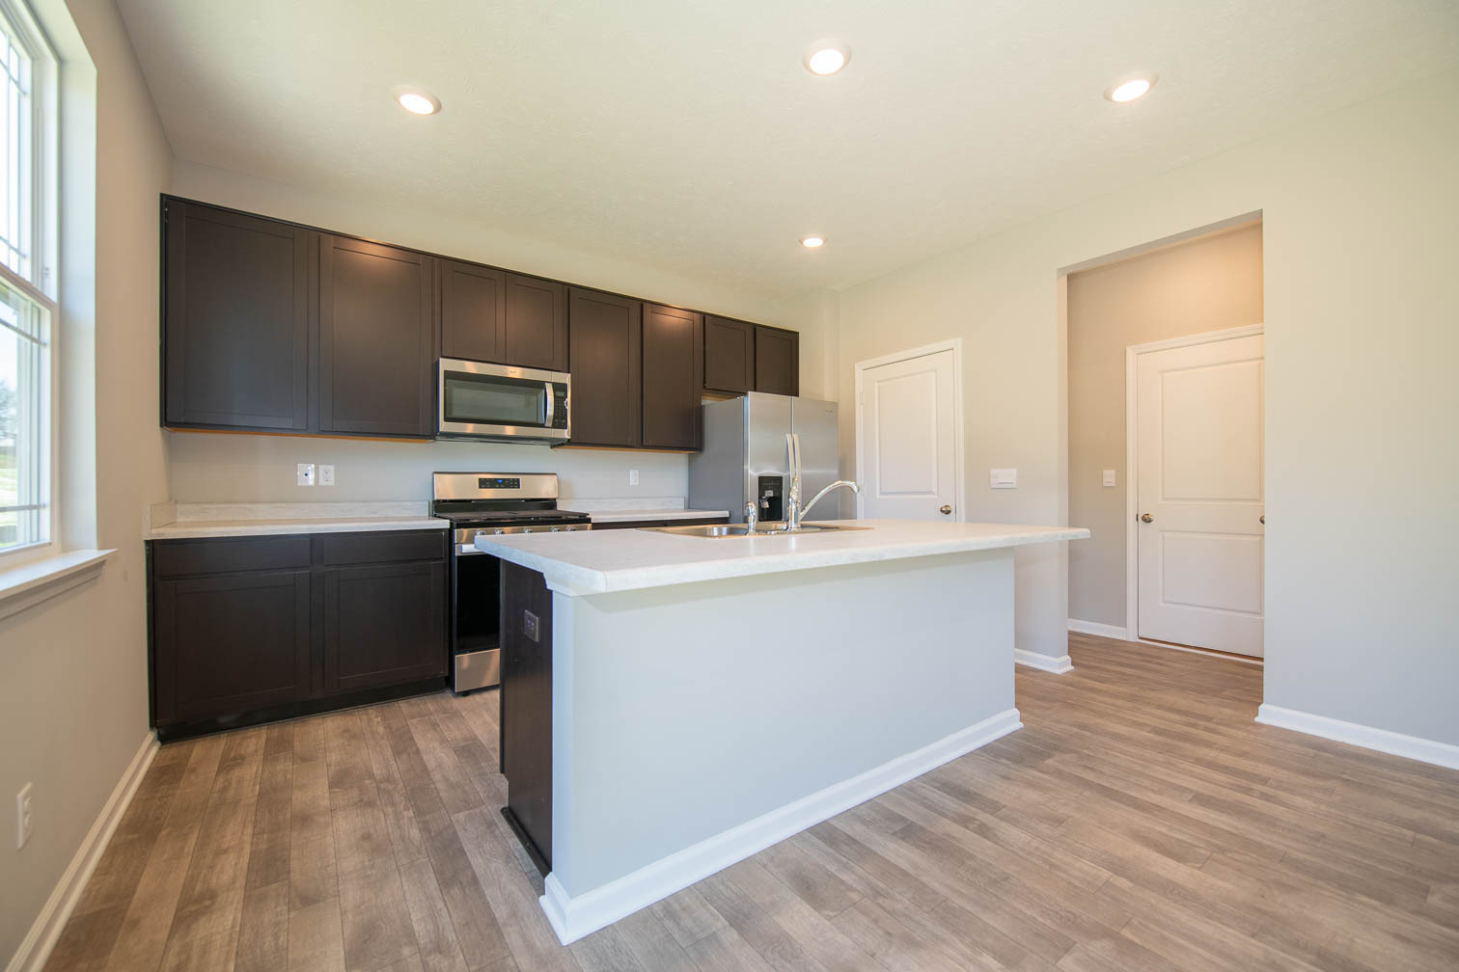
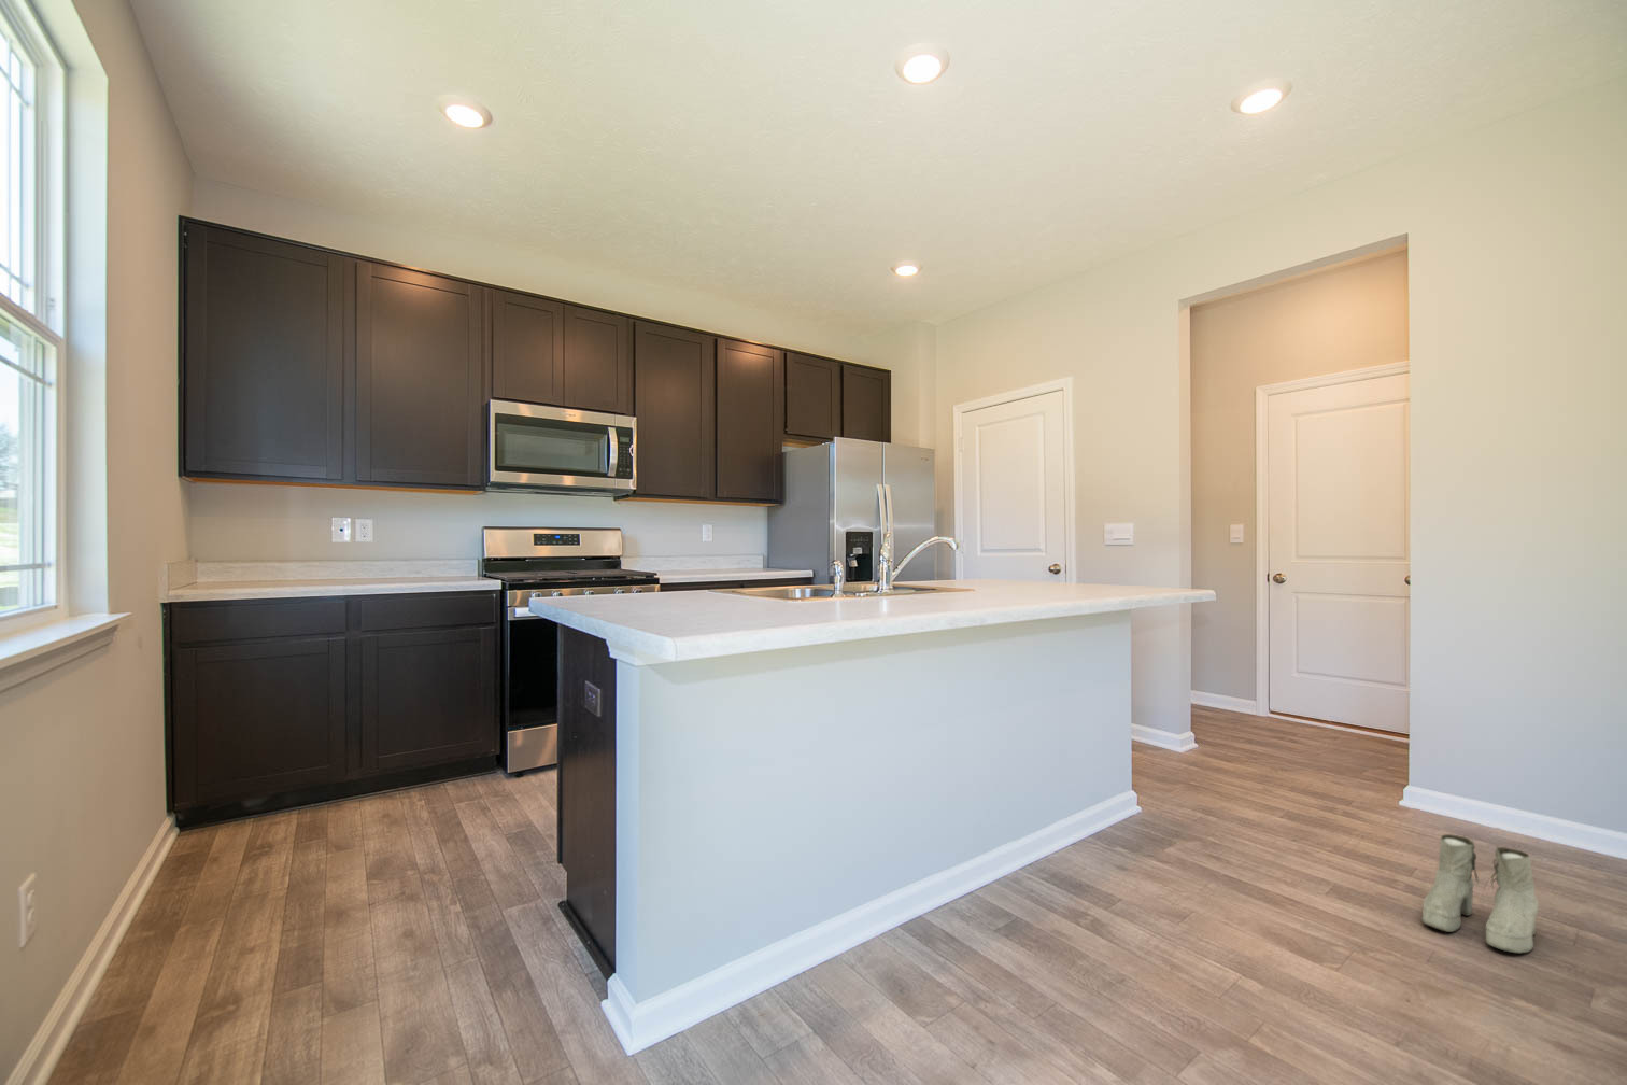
+ boots [1421,833,1539,954]
